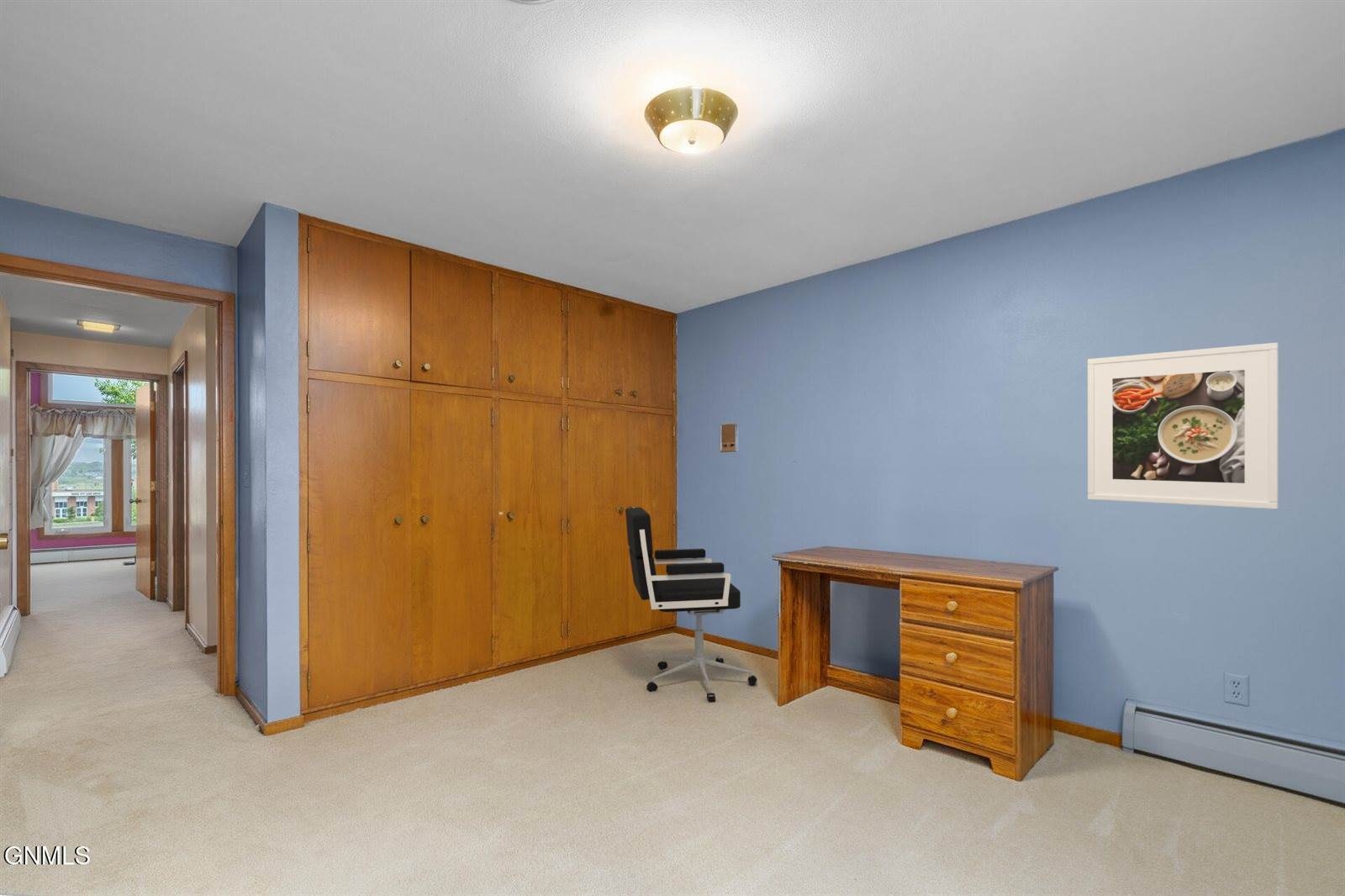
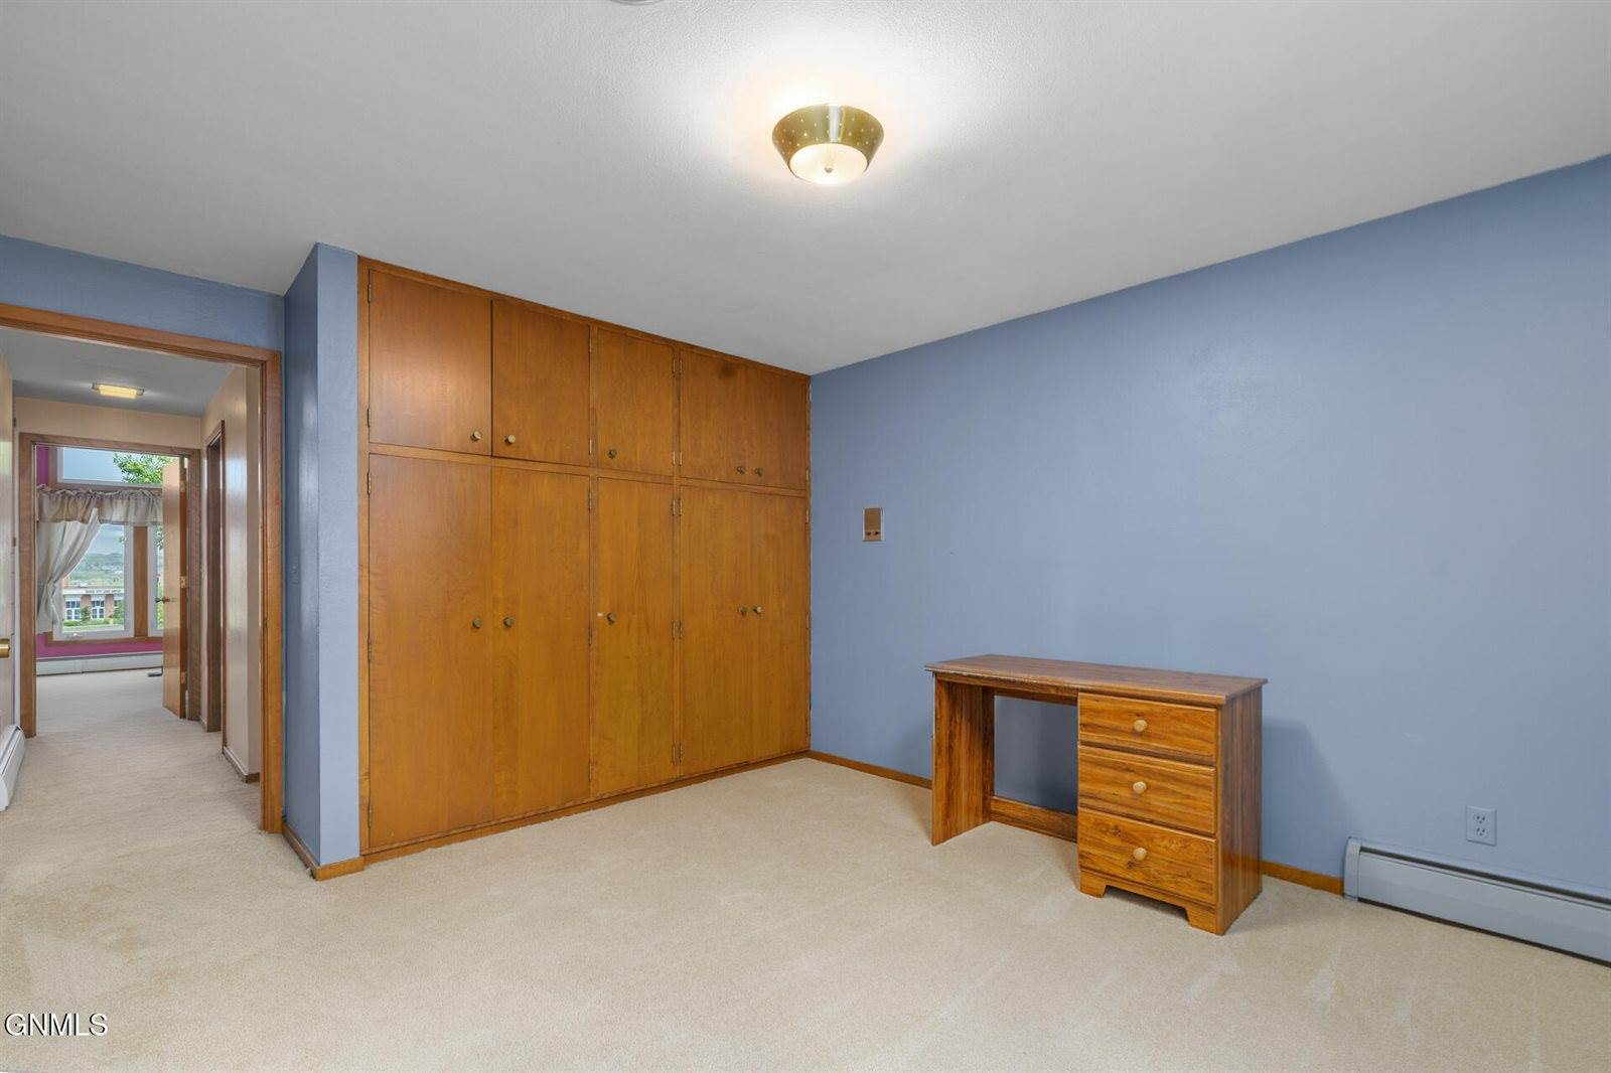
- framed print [1087,342,1279,510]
- office chair [625,507,758,703]
